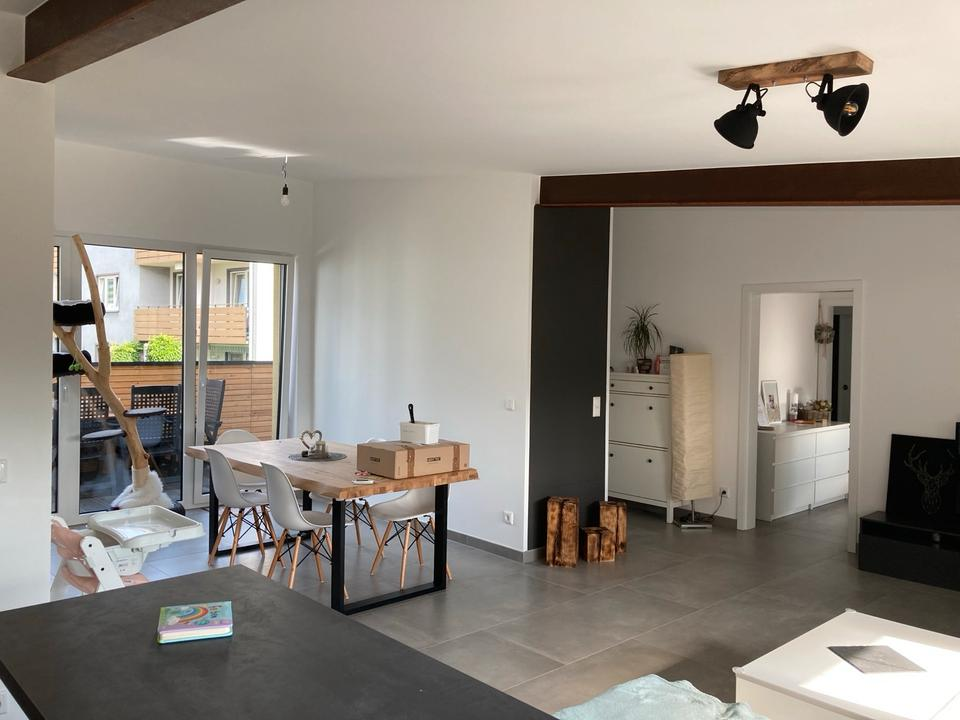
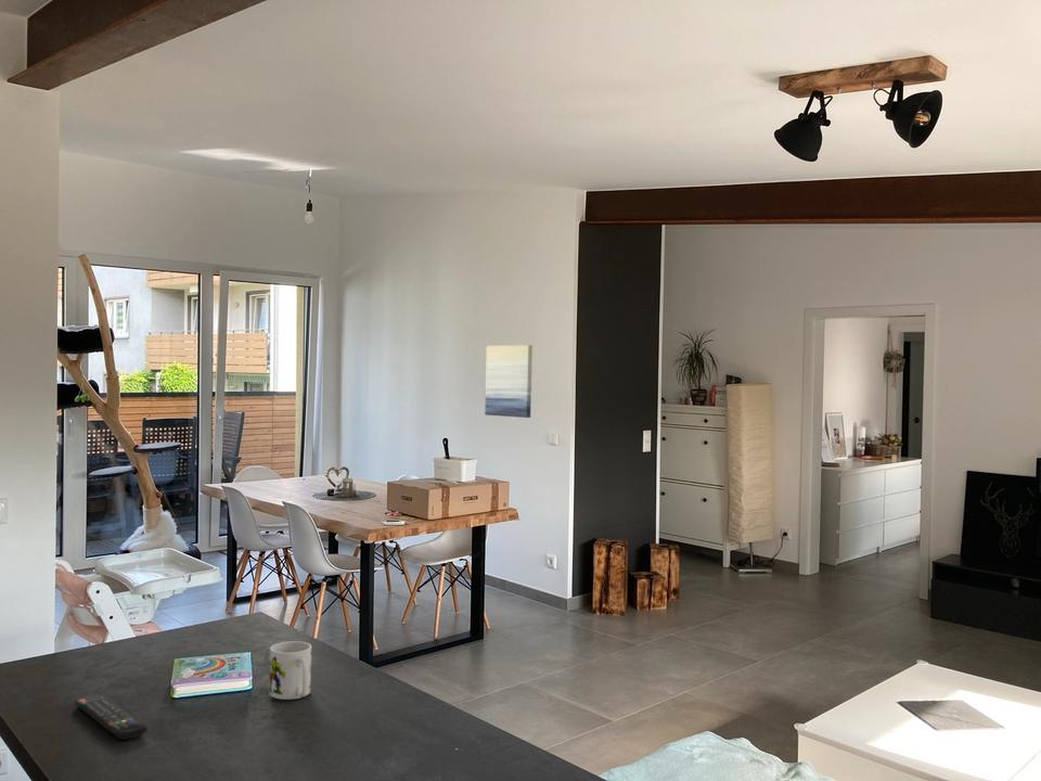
+ remote control [74,693,147,741]
+ wall art [484,344,534,419]
+ mug [268,640,312,701]
